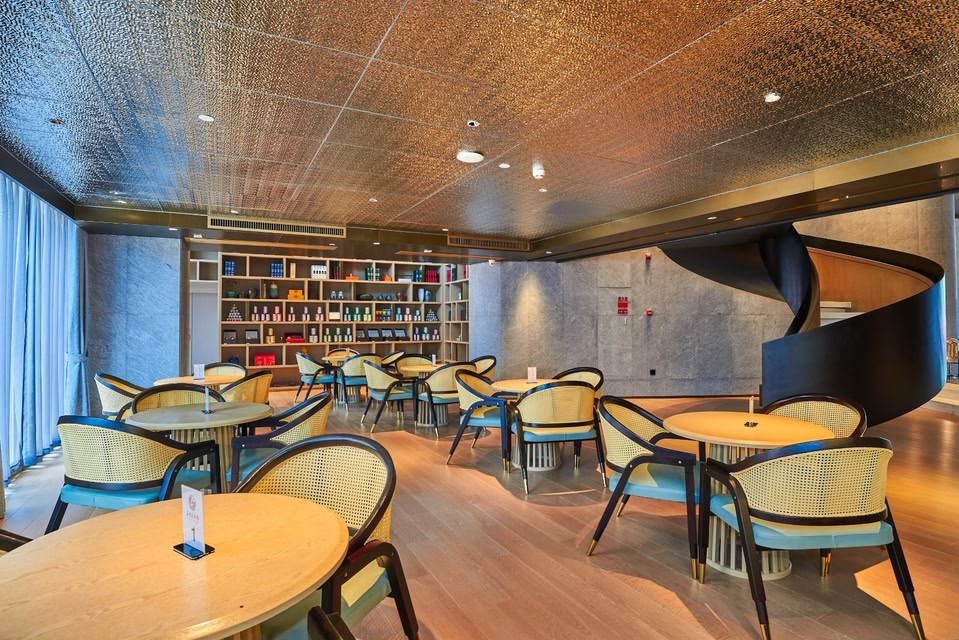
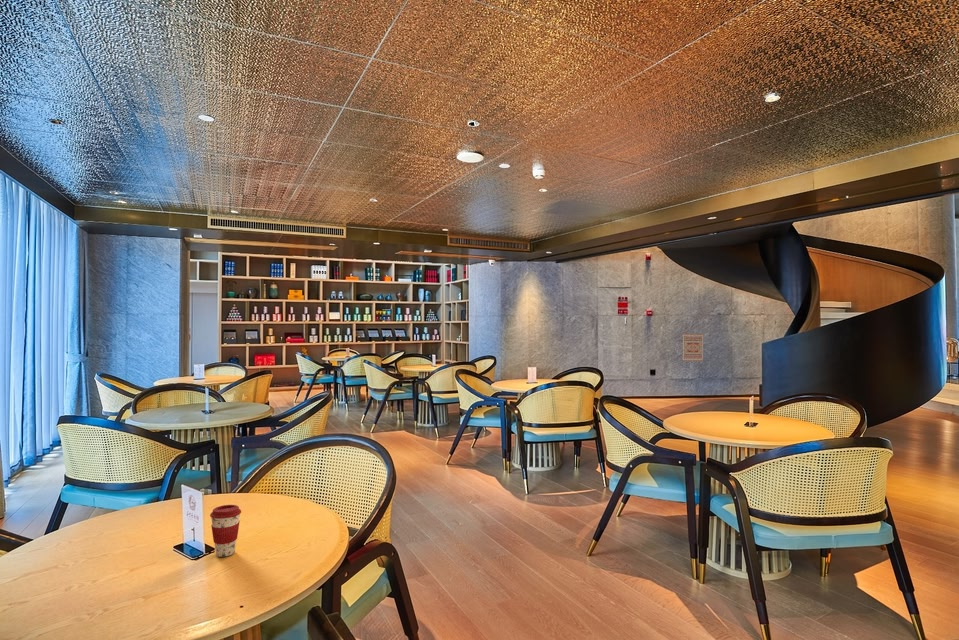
+ coffee cup [209,504,242,558]
+ wall art [682,333,704,362]
